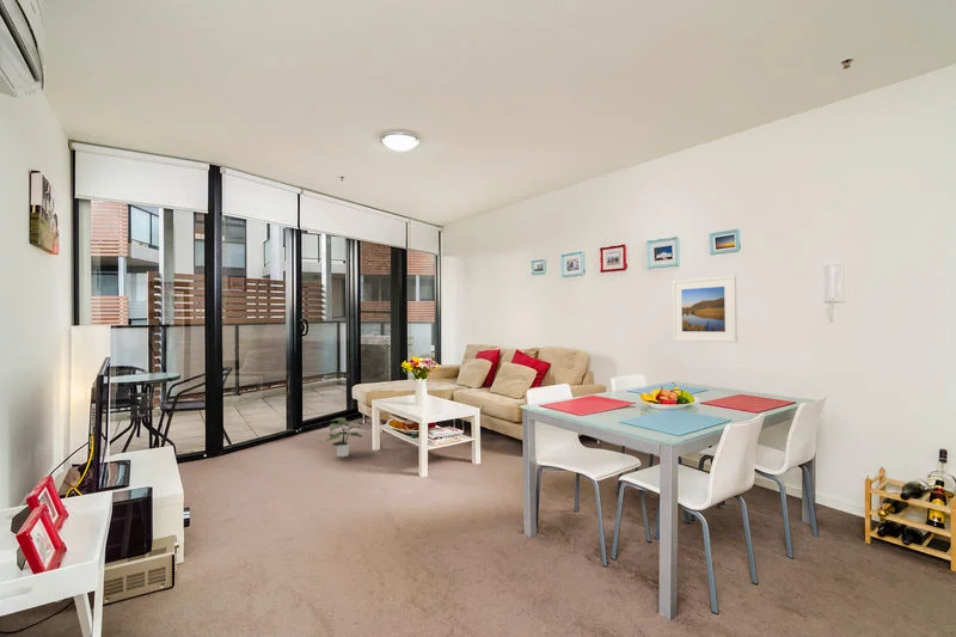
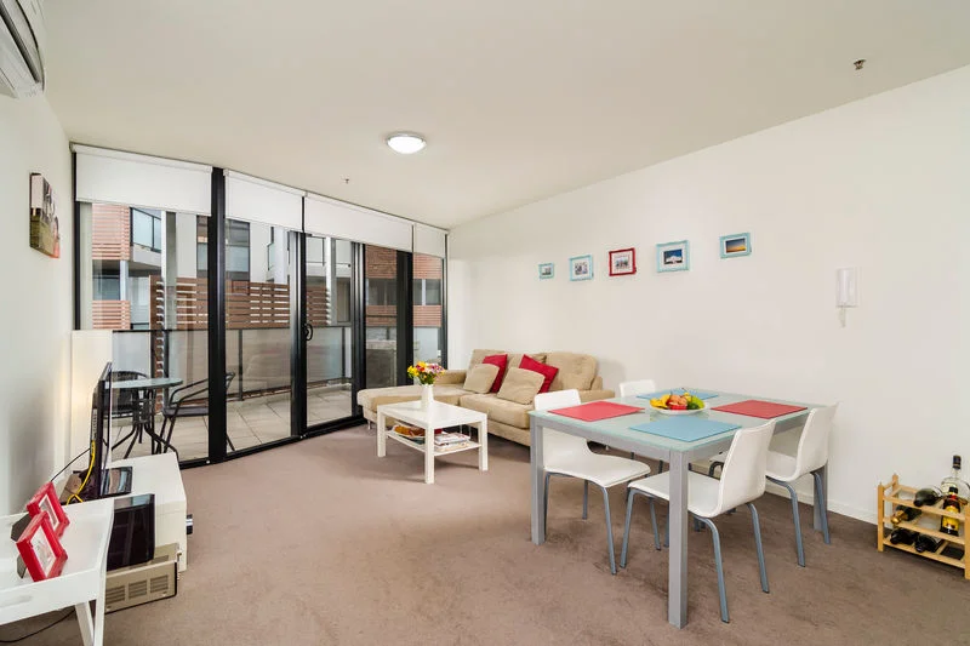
- potted plant [324,416,364,458]
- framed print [672,274,739,344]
